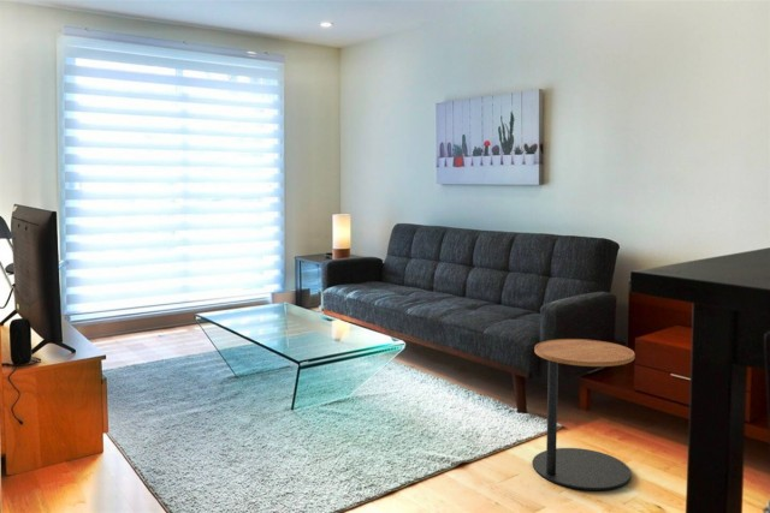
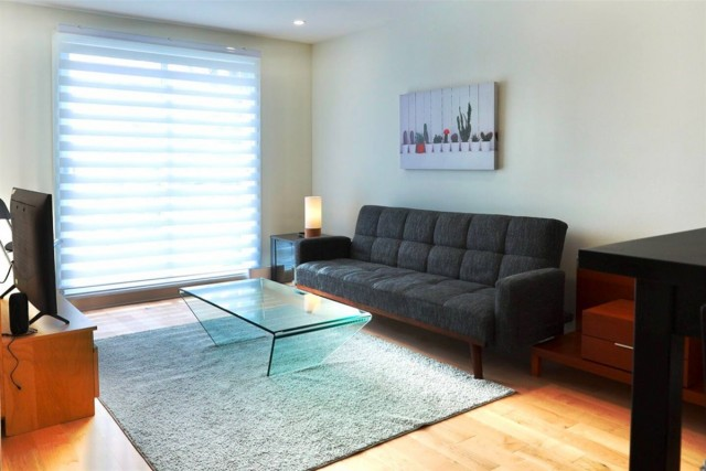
- side table [532,338,636,491]
